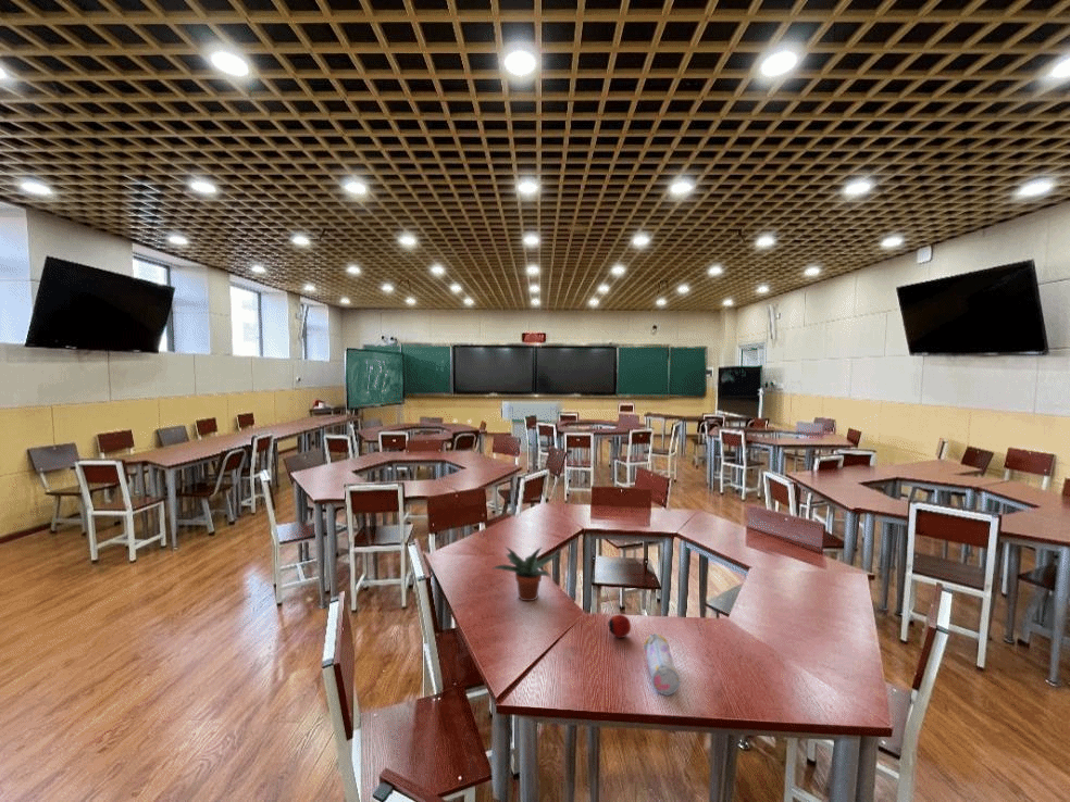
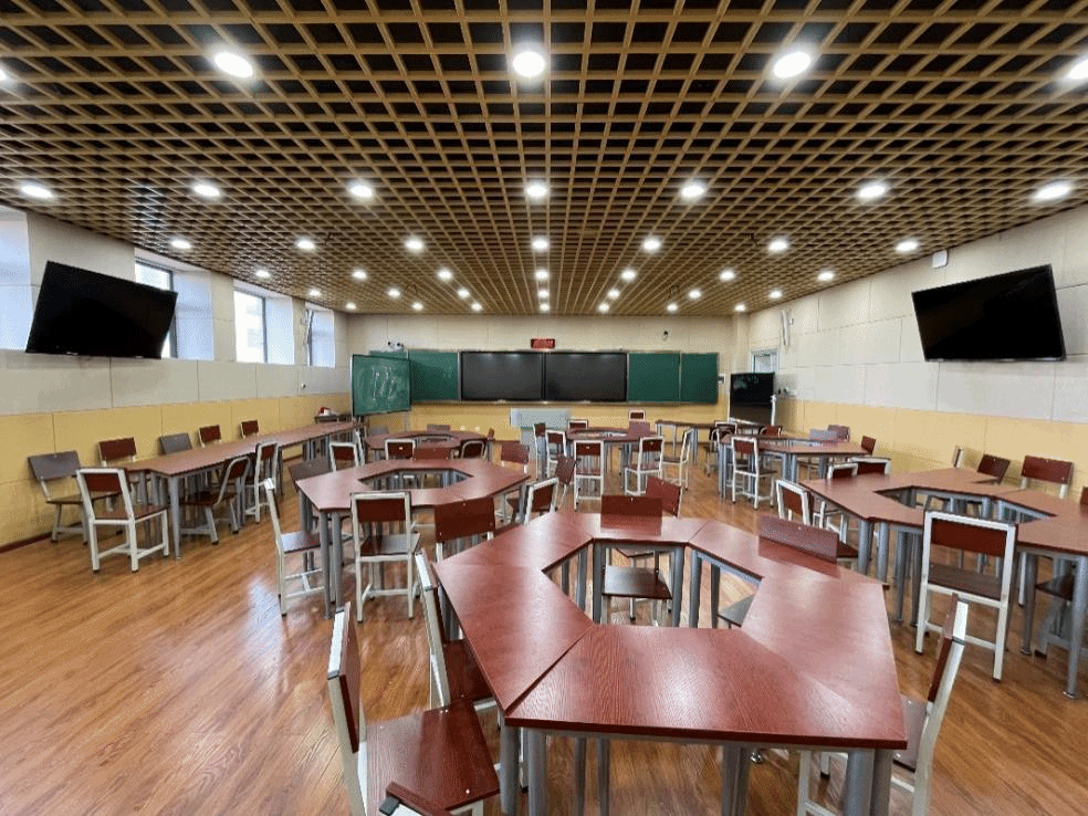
- potted plant [493,546,561,602]
- apple [608,613,632,639]
- pencil case [643,632,682,697]
